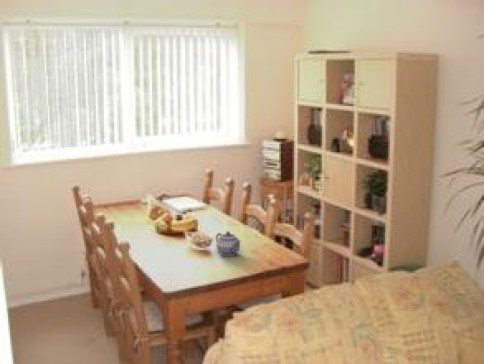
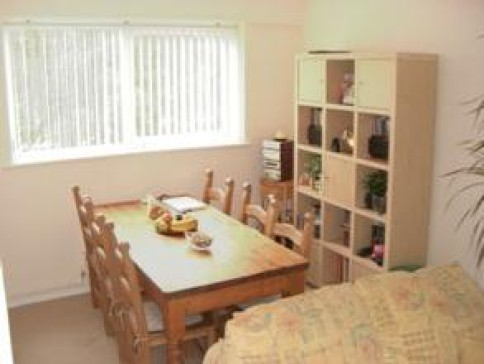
- teapot [215,230,242,257]
